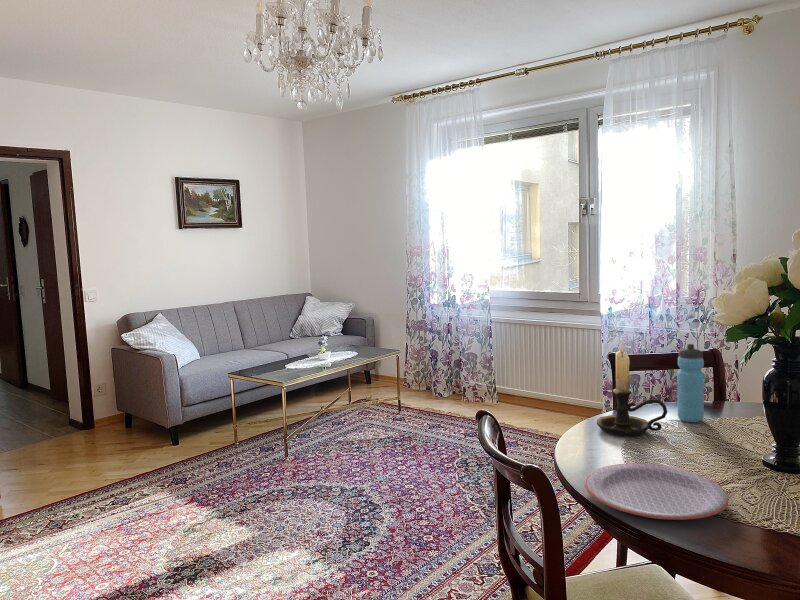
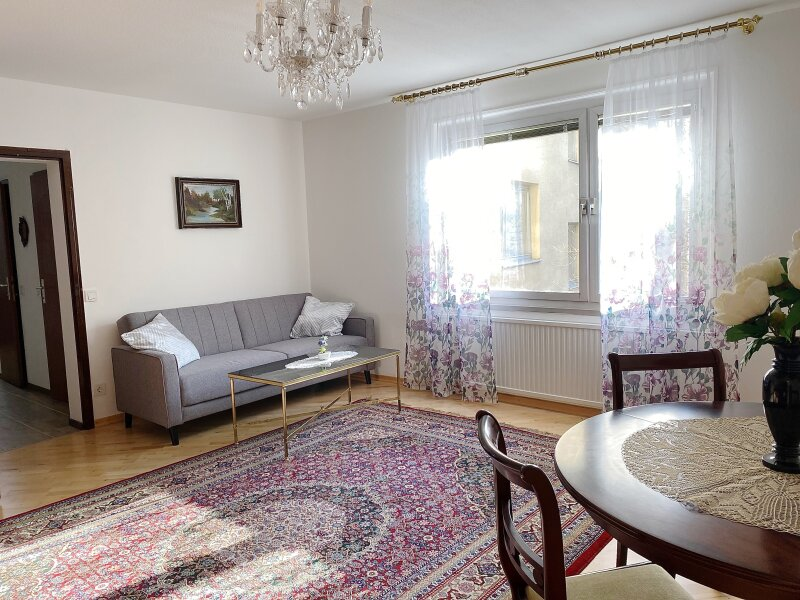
- water bottle [677,343,705,423]
- candle holder [596,339,668,437]
- plate [584,462,730,521]
